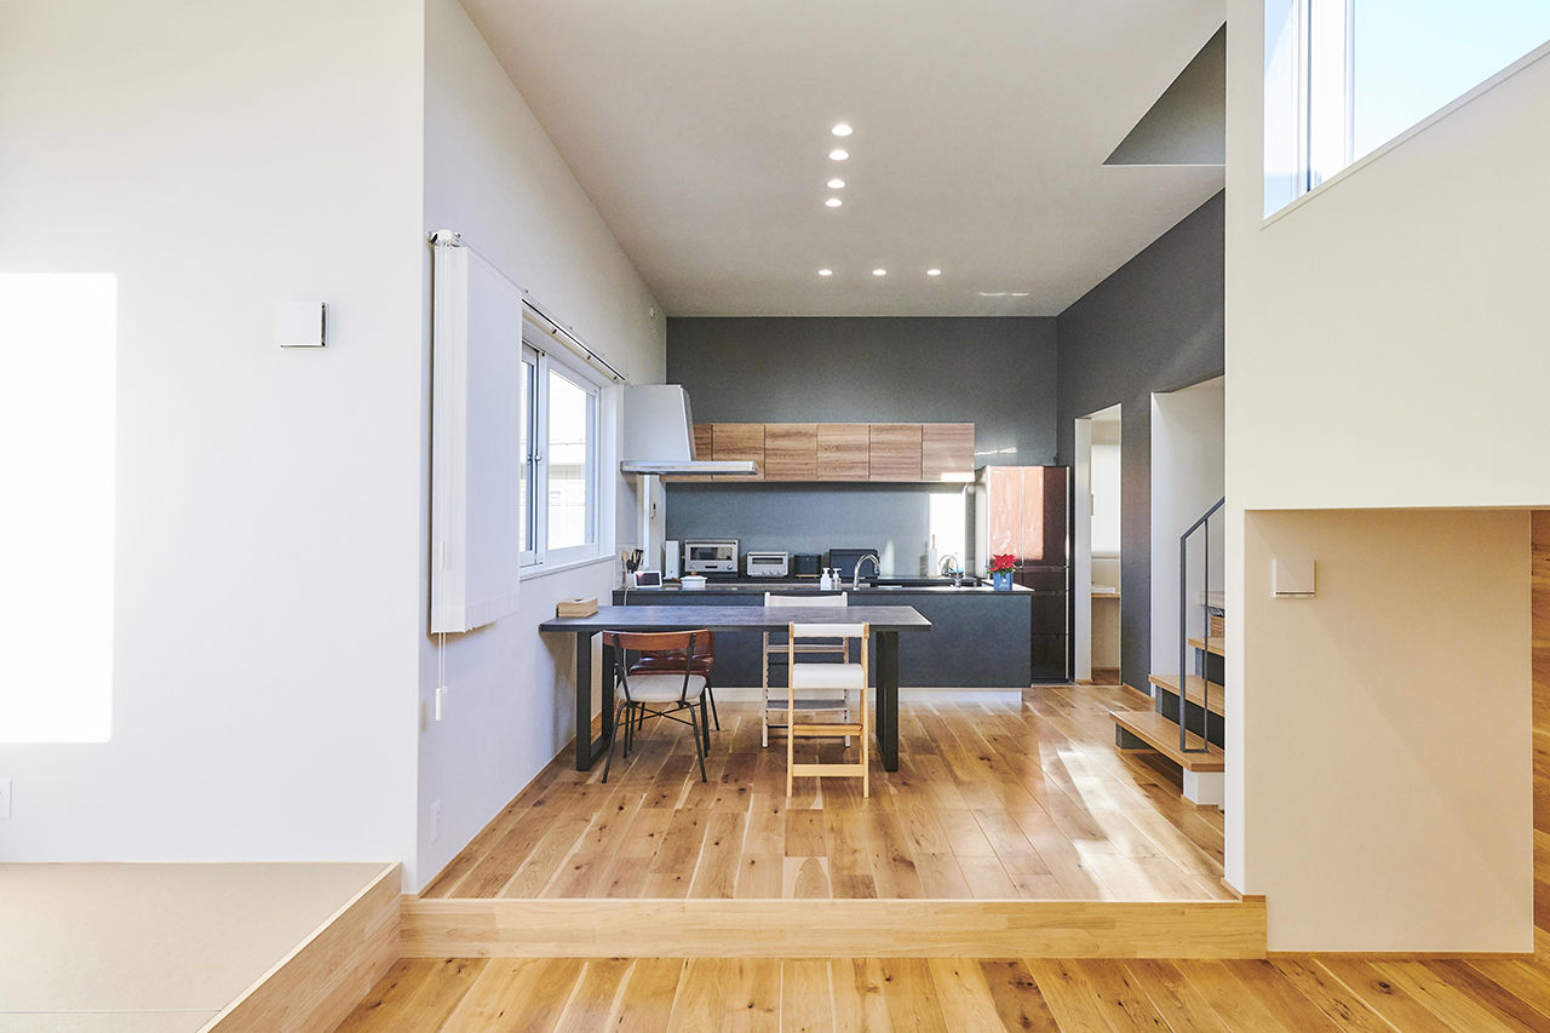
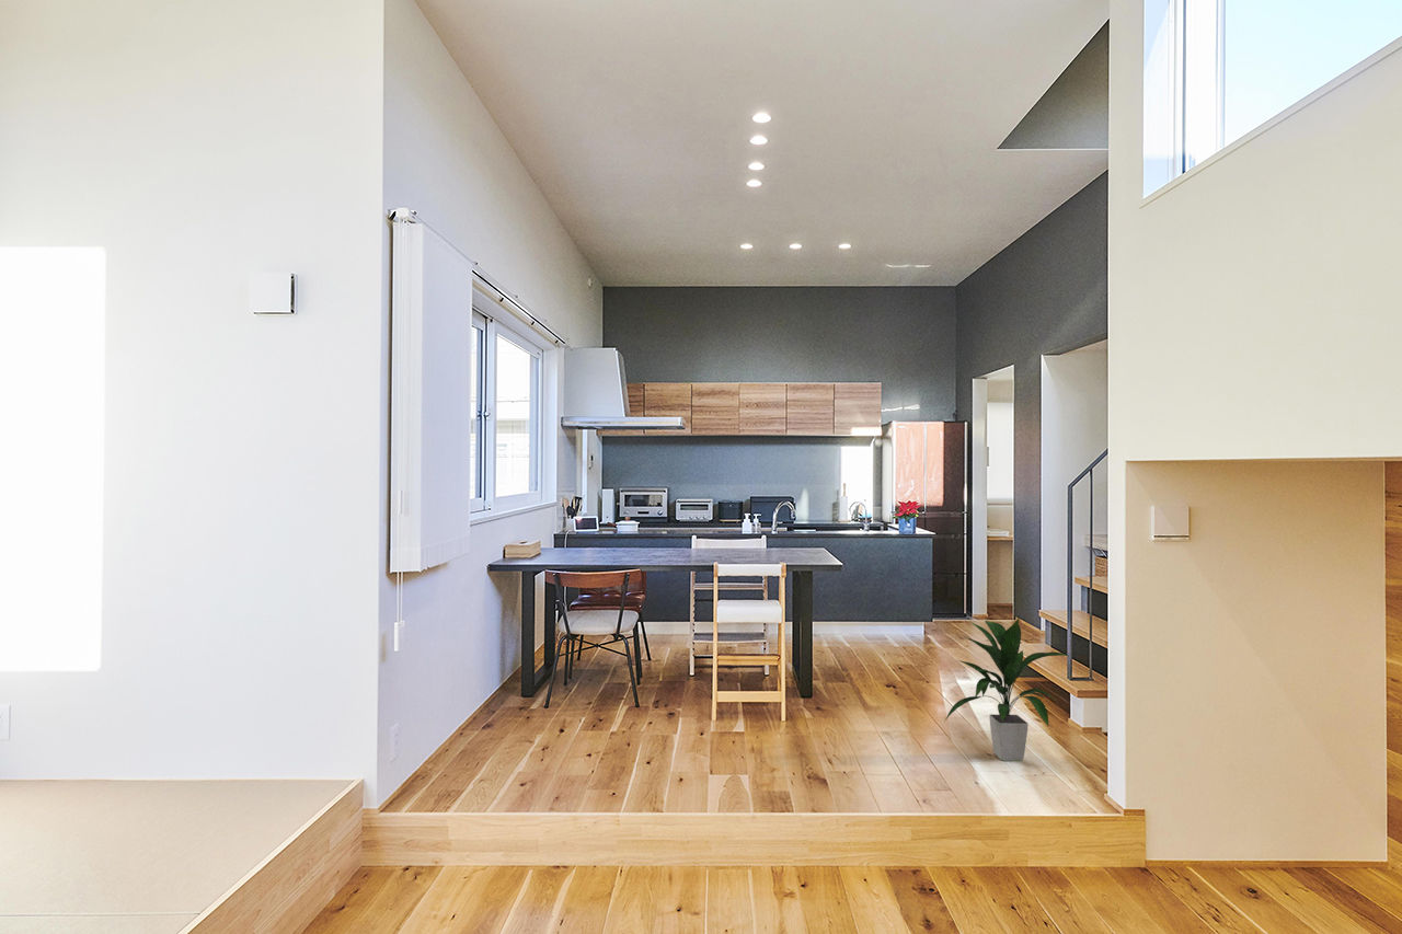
+ indoor plant [943,618,1071,762]
